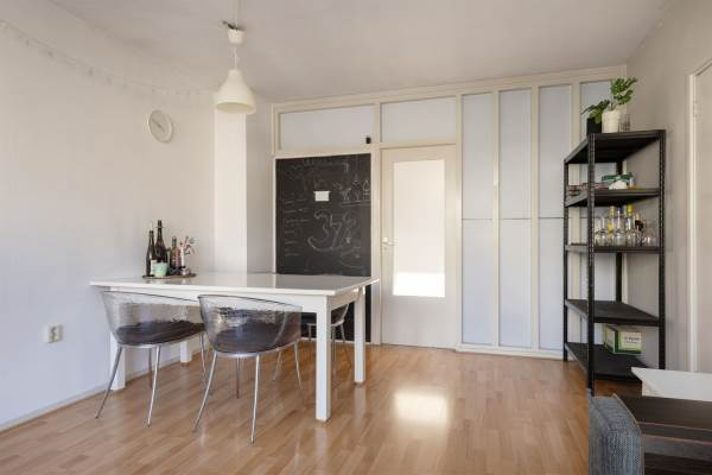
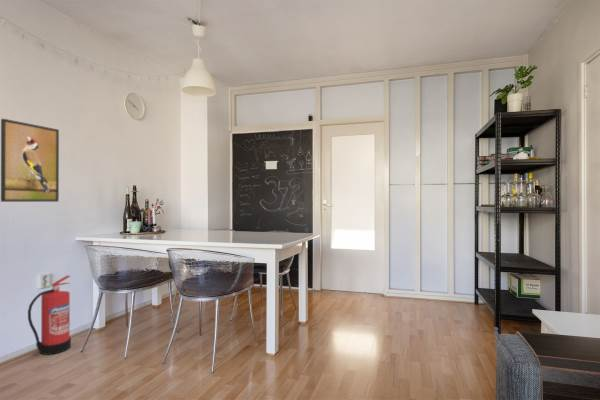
+ fire extinguisher [27,275,72,356]
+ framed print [0,118,60,203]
